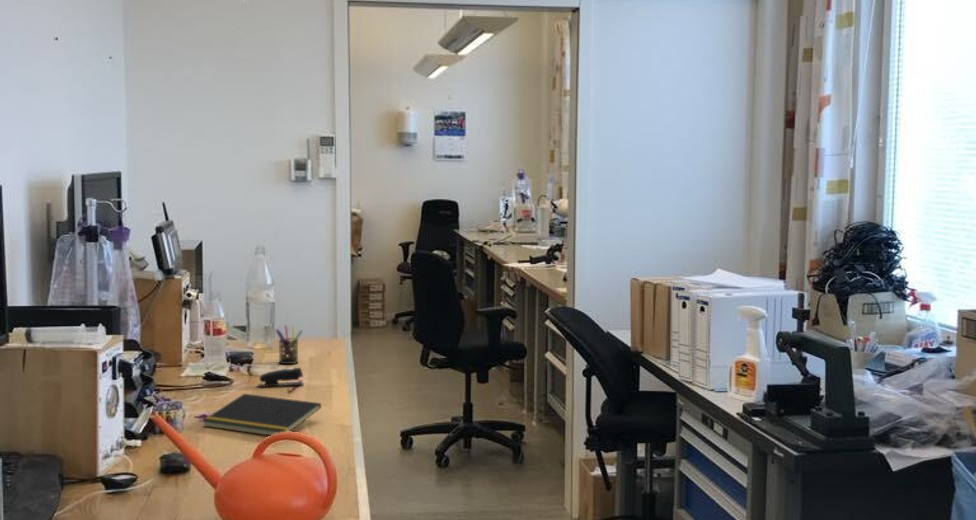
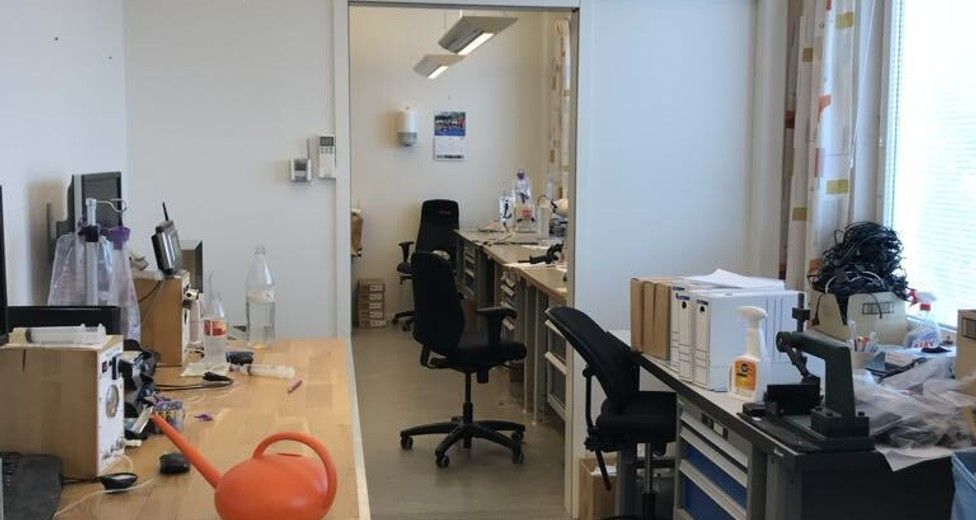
- stapler [256,367,304,388]
- pen holder [274,324,304,365]
- notepad [201,393,322,437]
